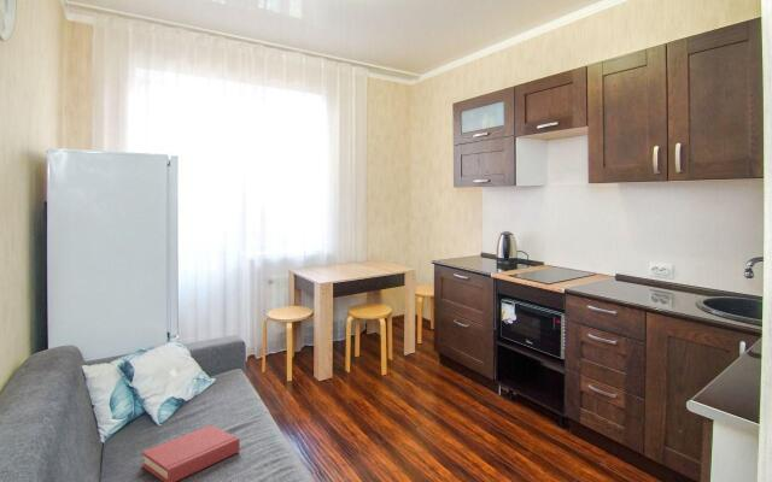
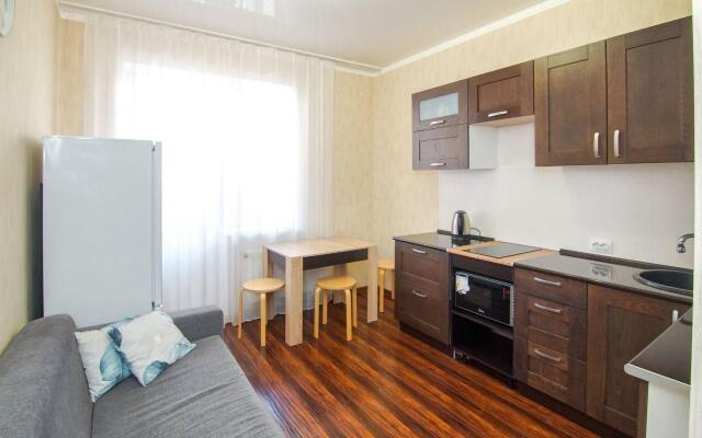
- hardback book [141,424,241,482]
